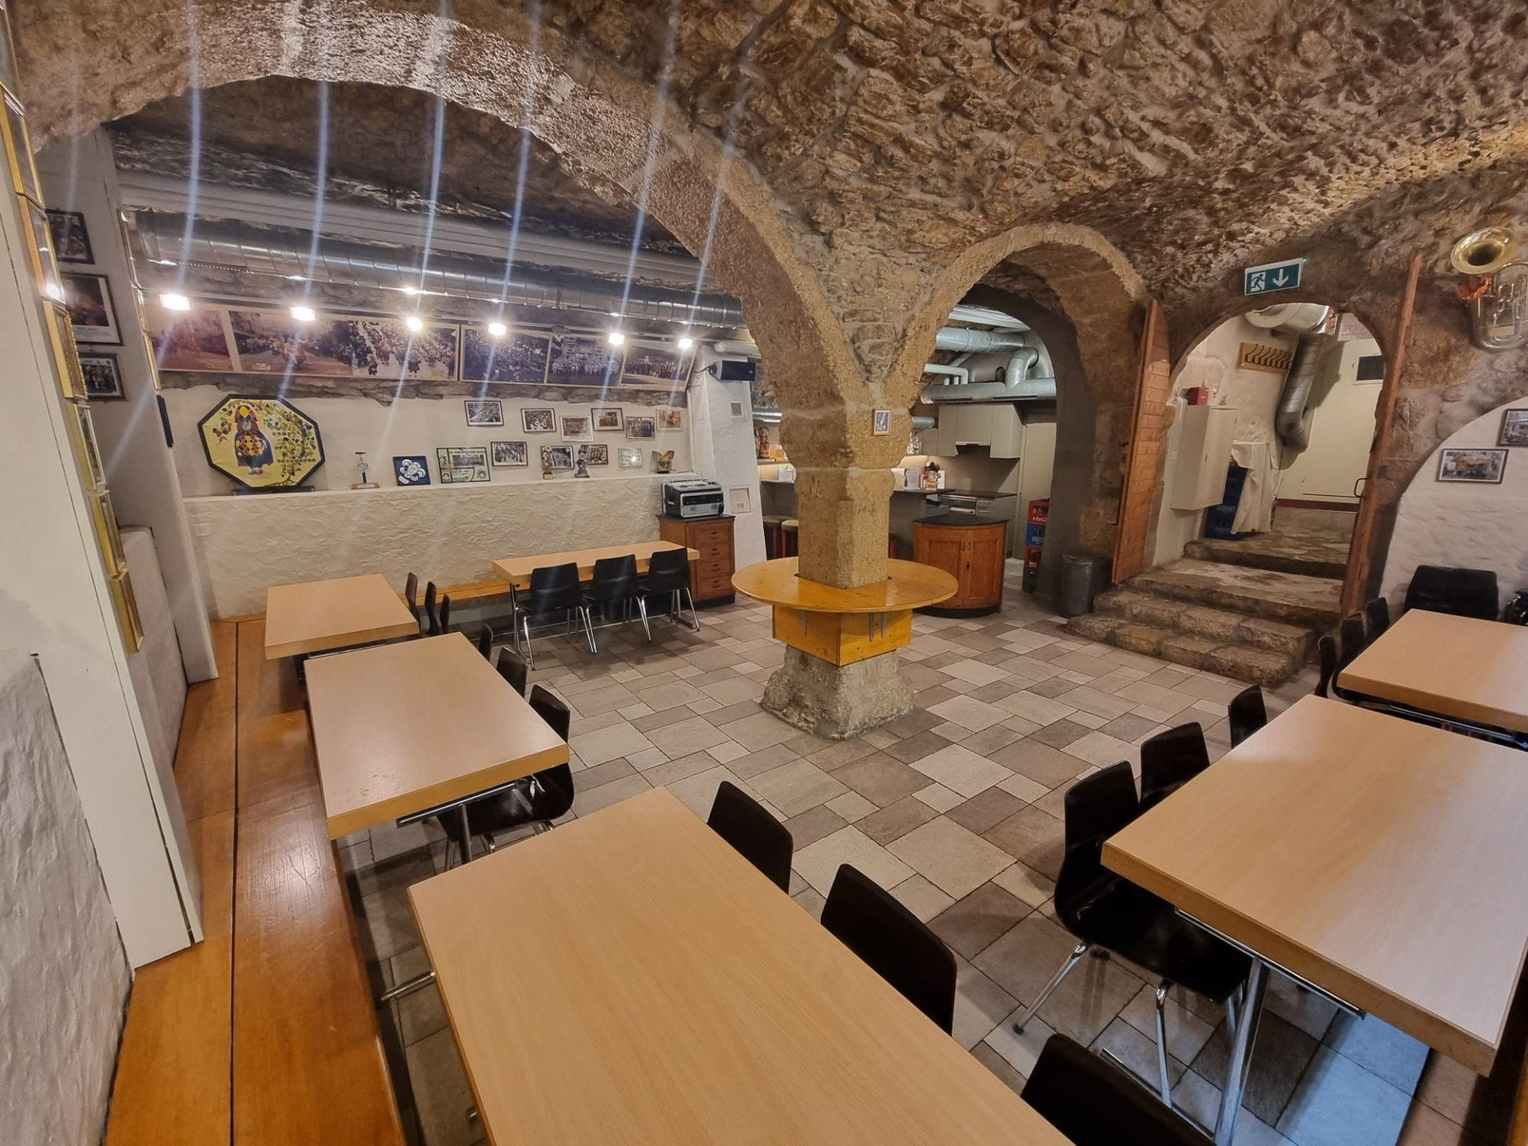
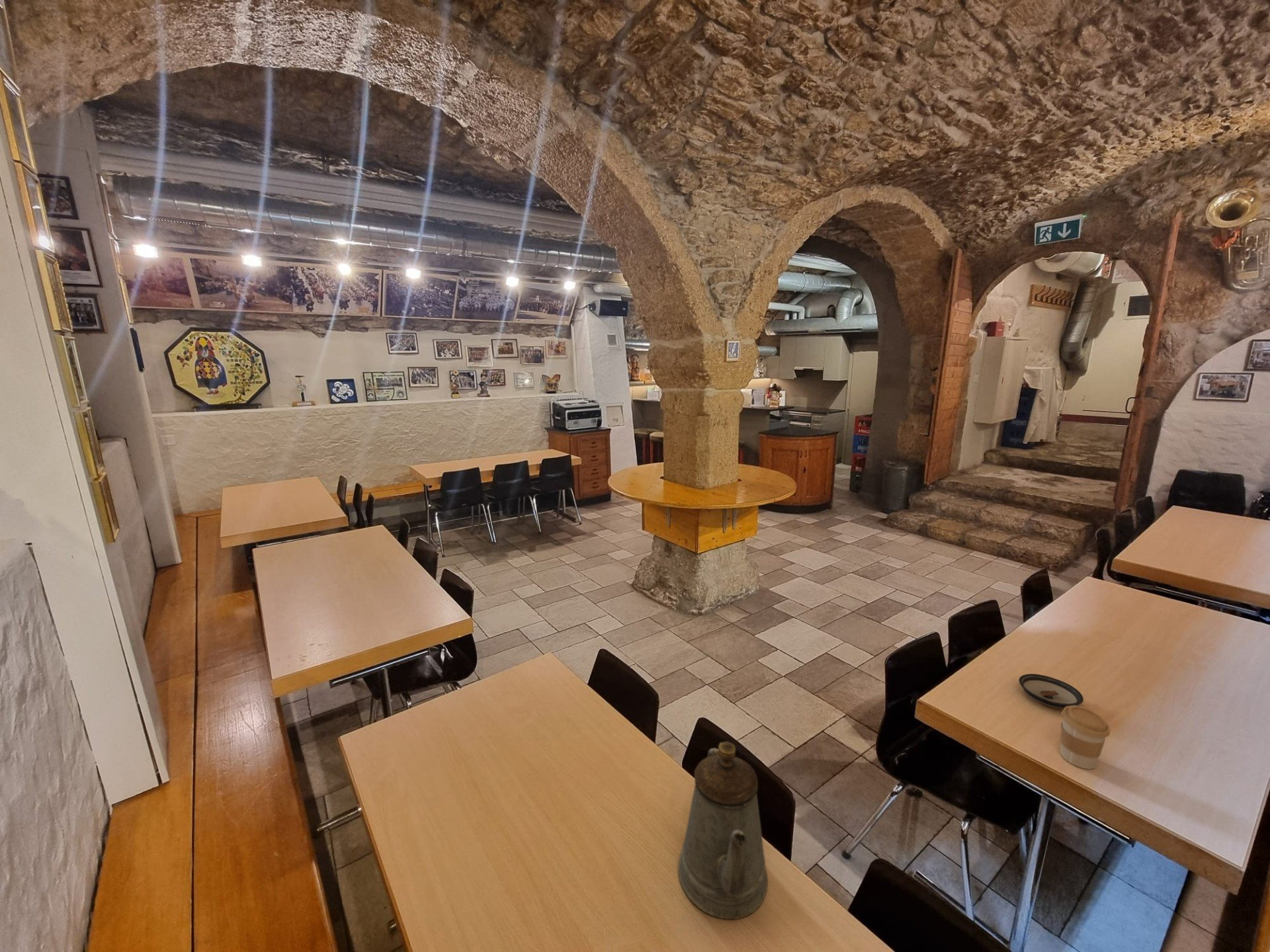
+ coffee cup [1060,705,1111,770]
+ coffee pot [677,741,768,920]
+ saucer [1018,673,1084,709]
